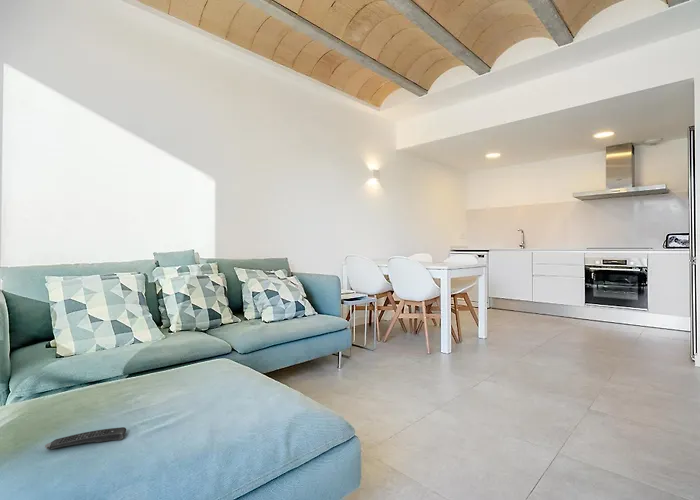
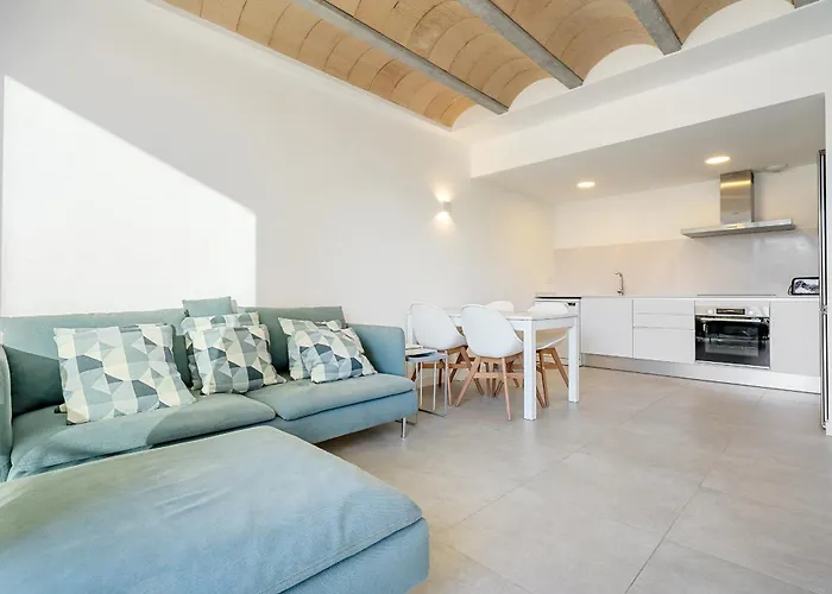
- remote control [44,426,127,450]
